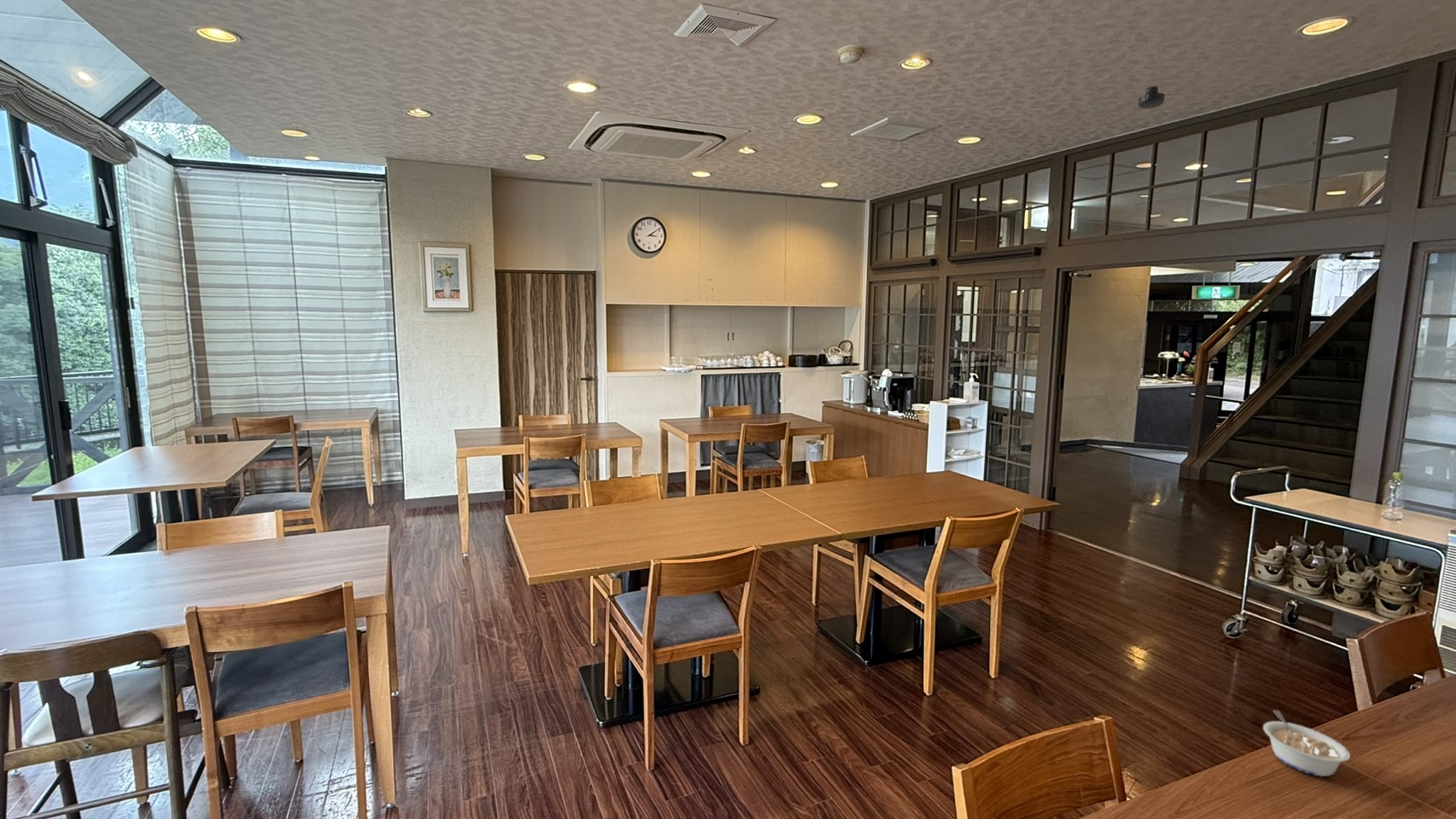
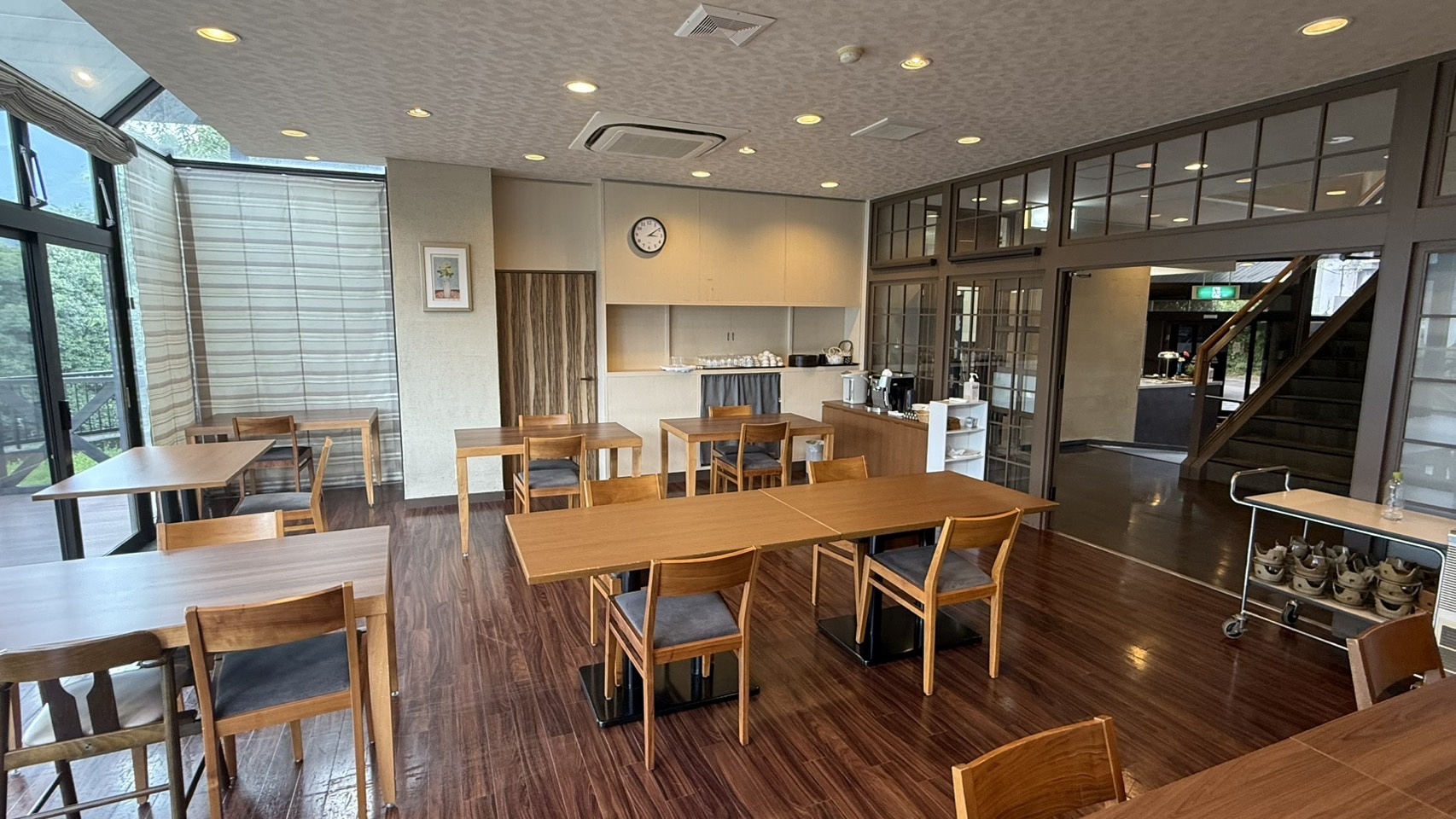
- legume [1262,709,1351,777]
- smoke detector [1138,85,1166,109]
